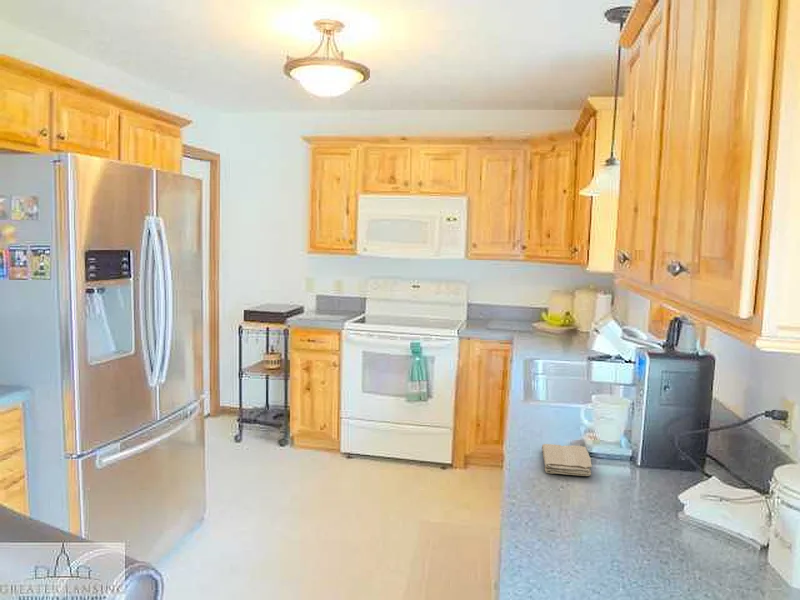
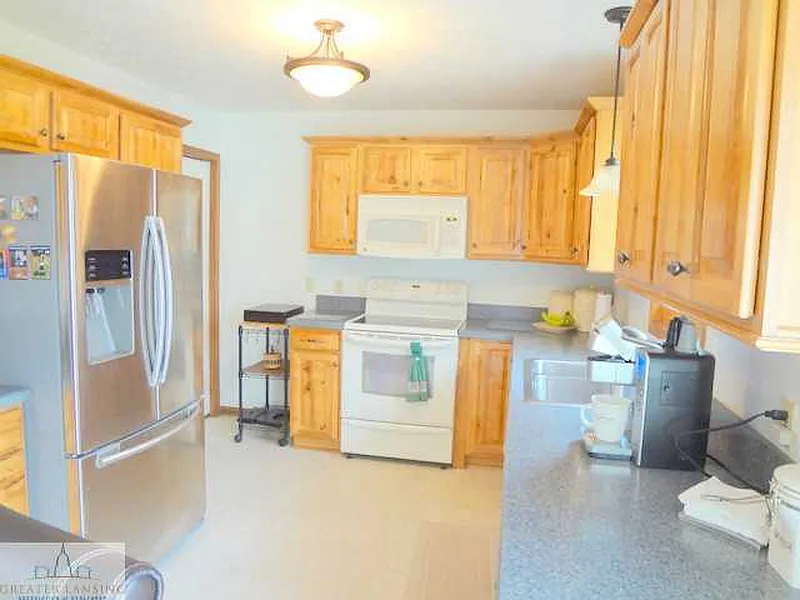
- washcloth [541,443,593,477]
